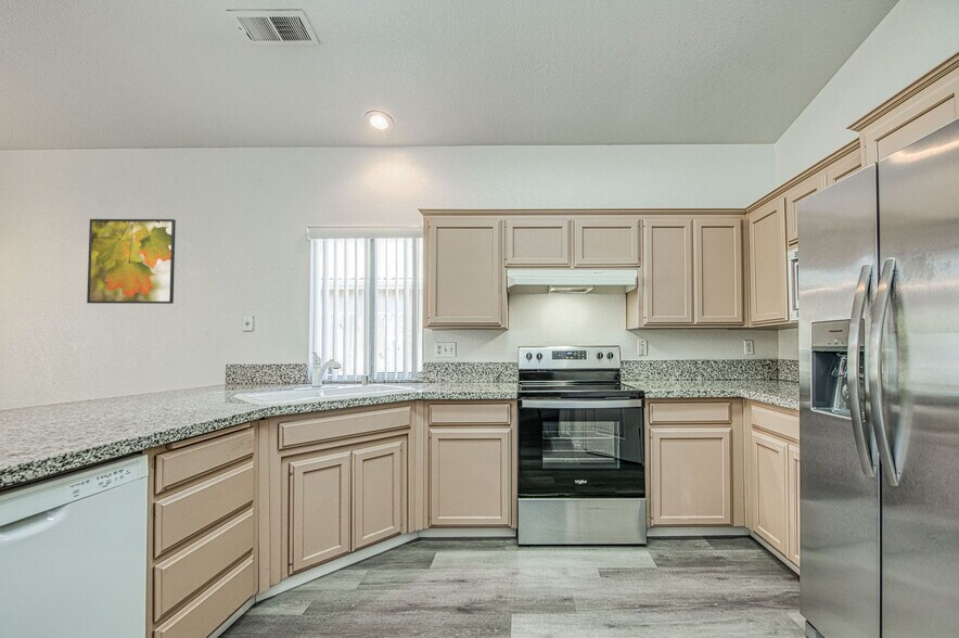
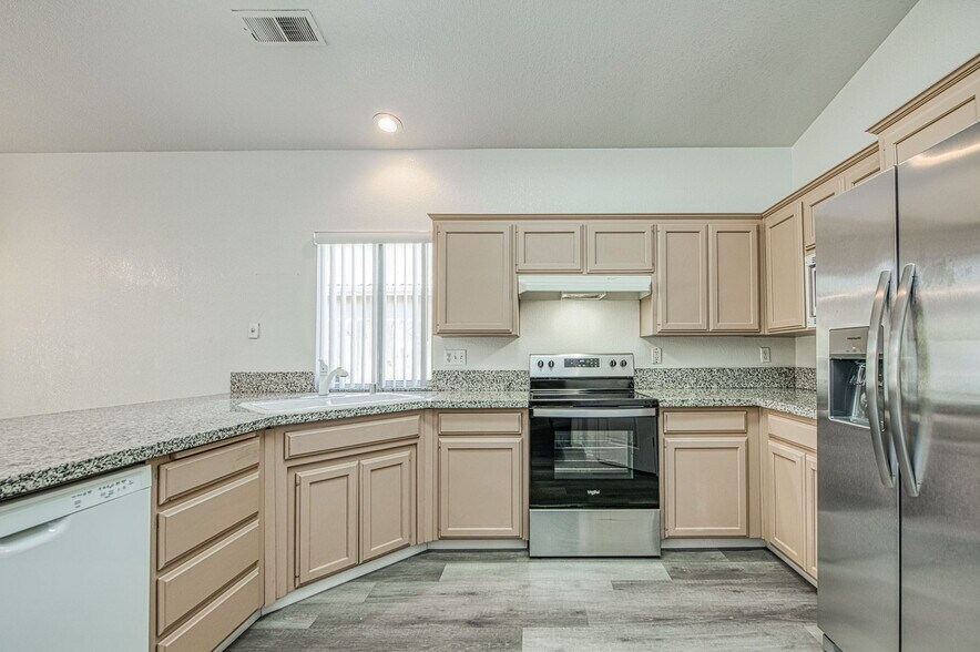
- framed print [86,218,177,305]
